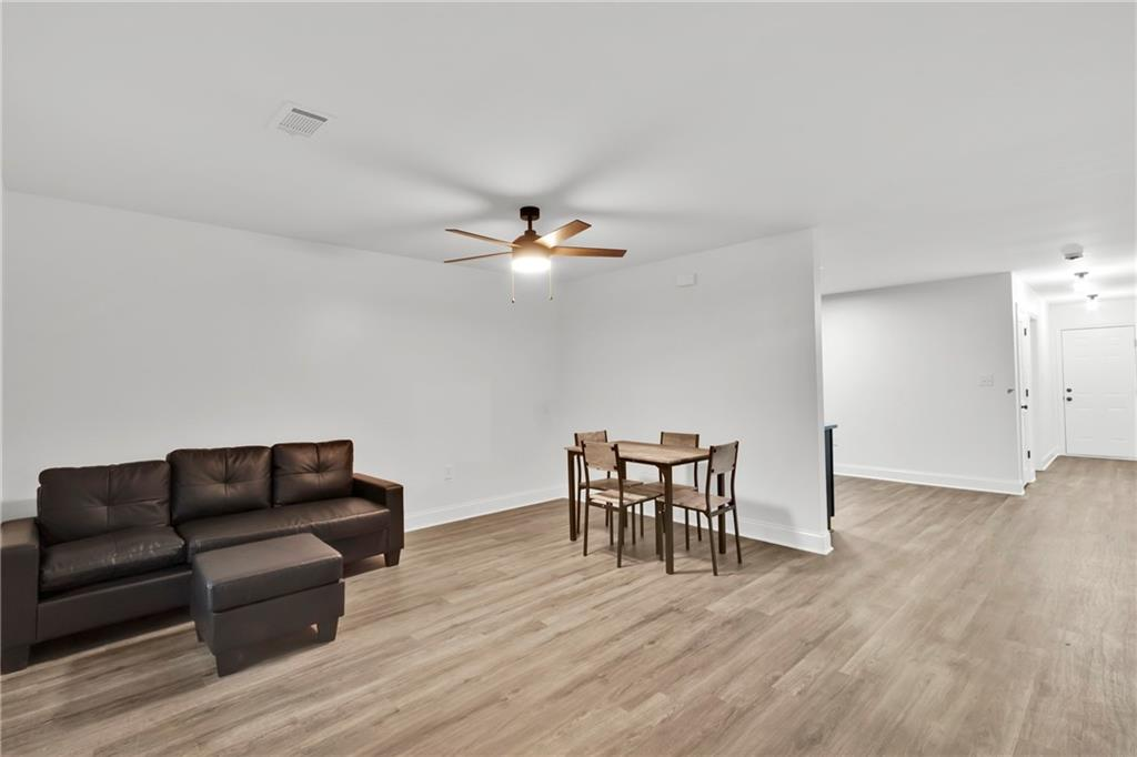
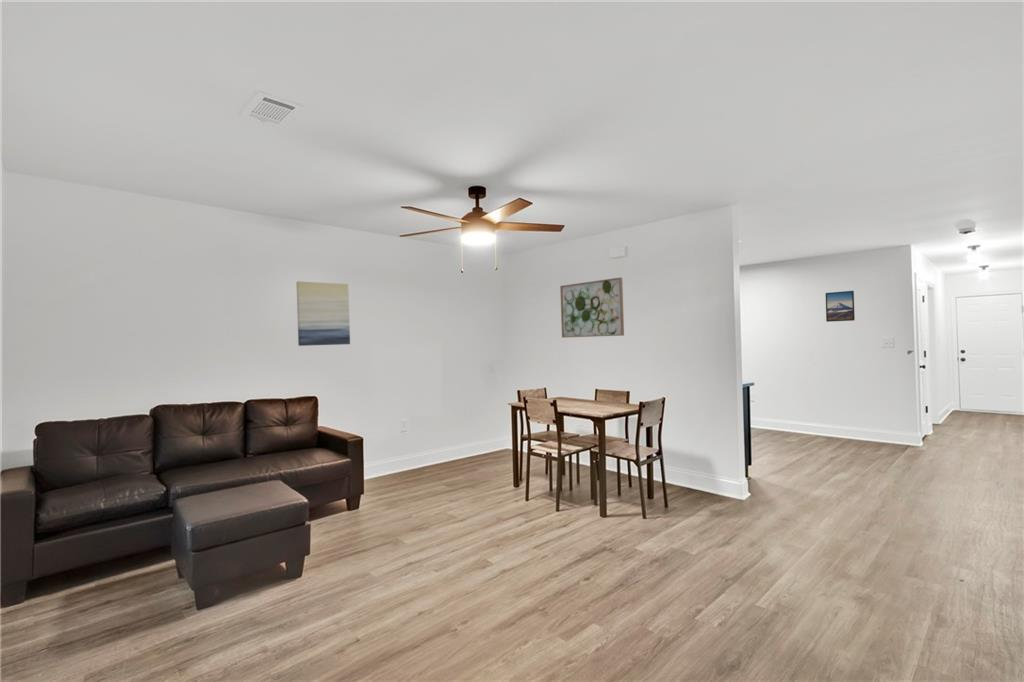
+ wall art [295,280,351,347]
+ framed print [825,290,856,323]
+ wall art [559,276,625,339]
